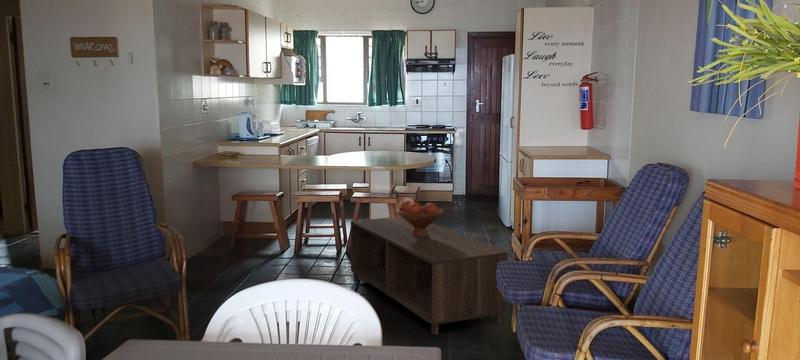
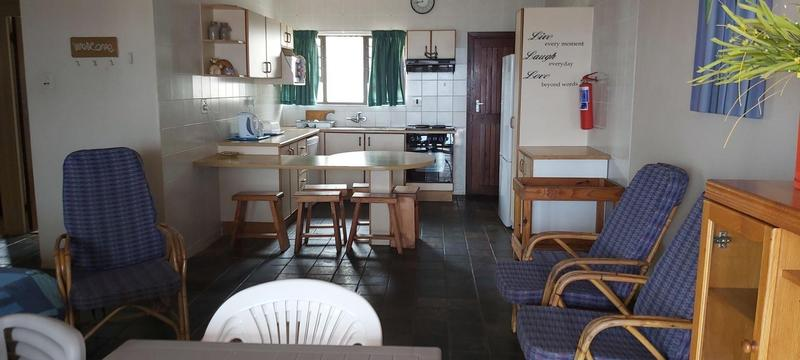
- coffee table [350,216,509,336]
- fruit bowl [395,199,445,236]
